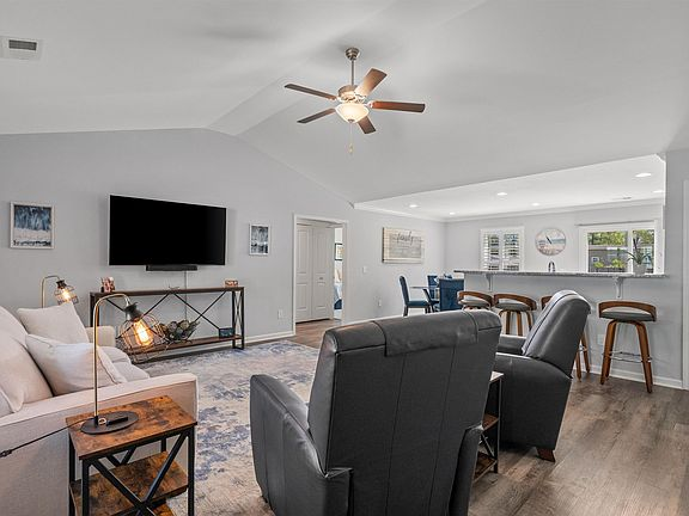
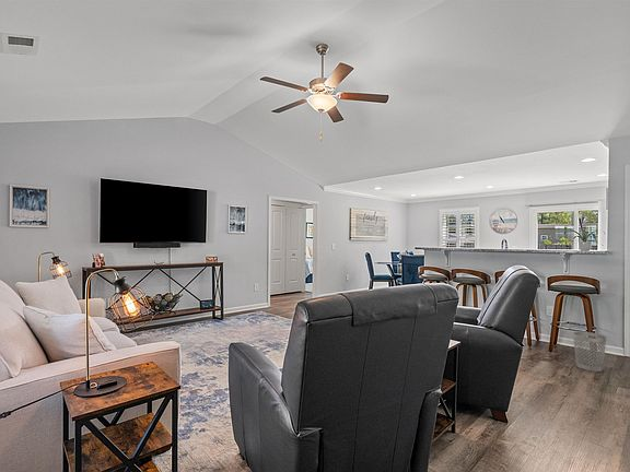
+ wastebasket [572,331,607,373]
